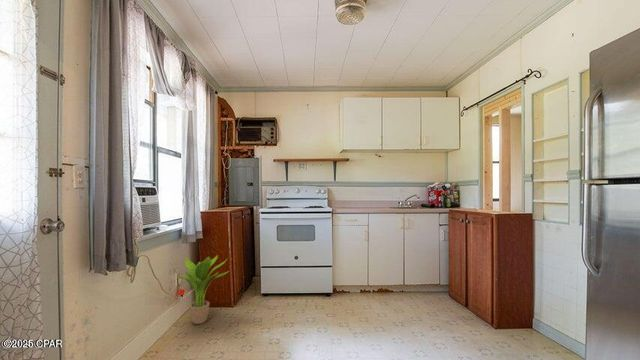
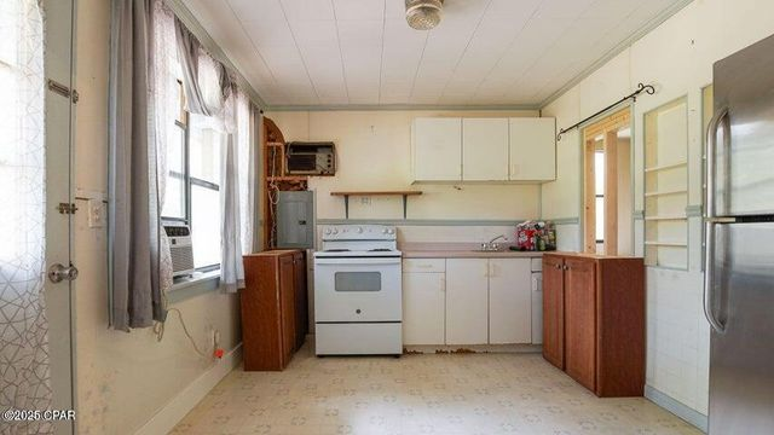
- potted plant [176,254,231,325]
